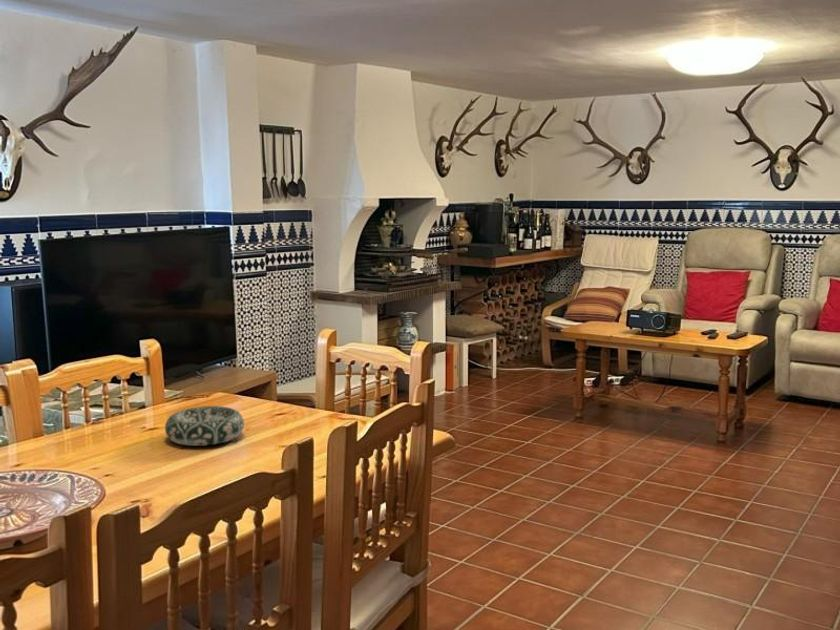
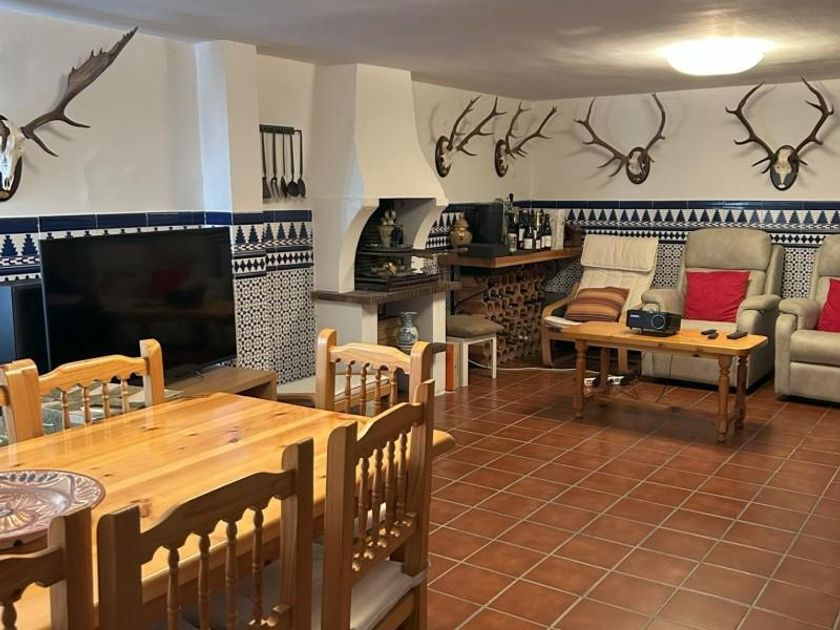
- decorative bowl [164,405,245,447]
